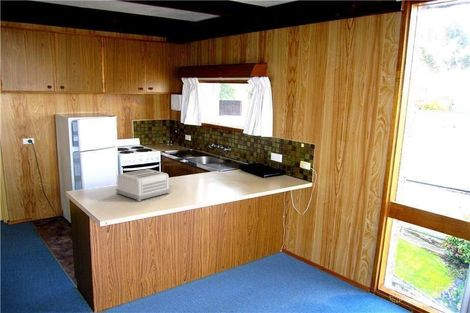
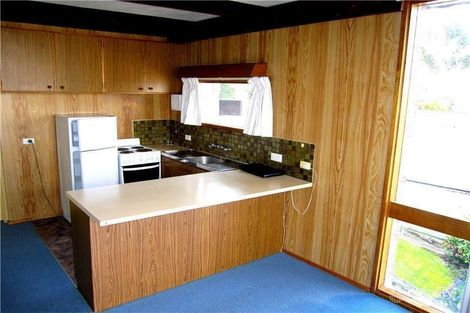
- toaster [115,168,171,202]
